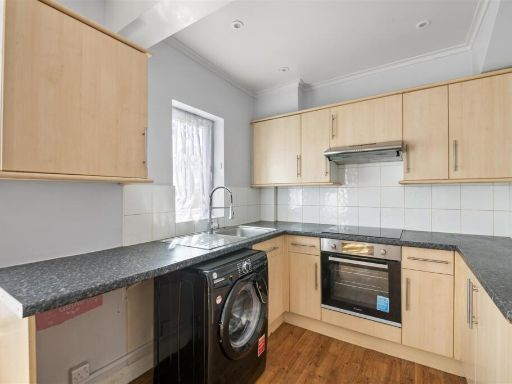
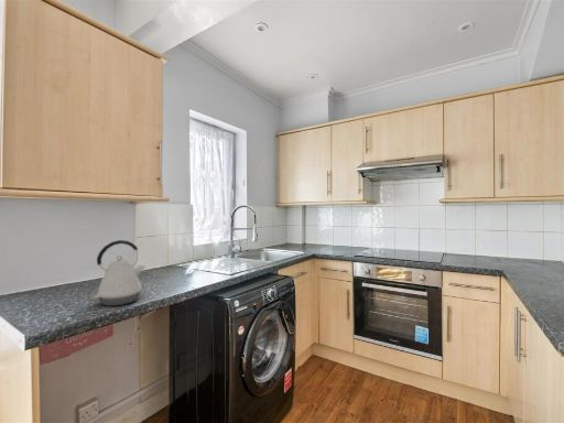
+ kettle [93,239,147,306]
